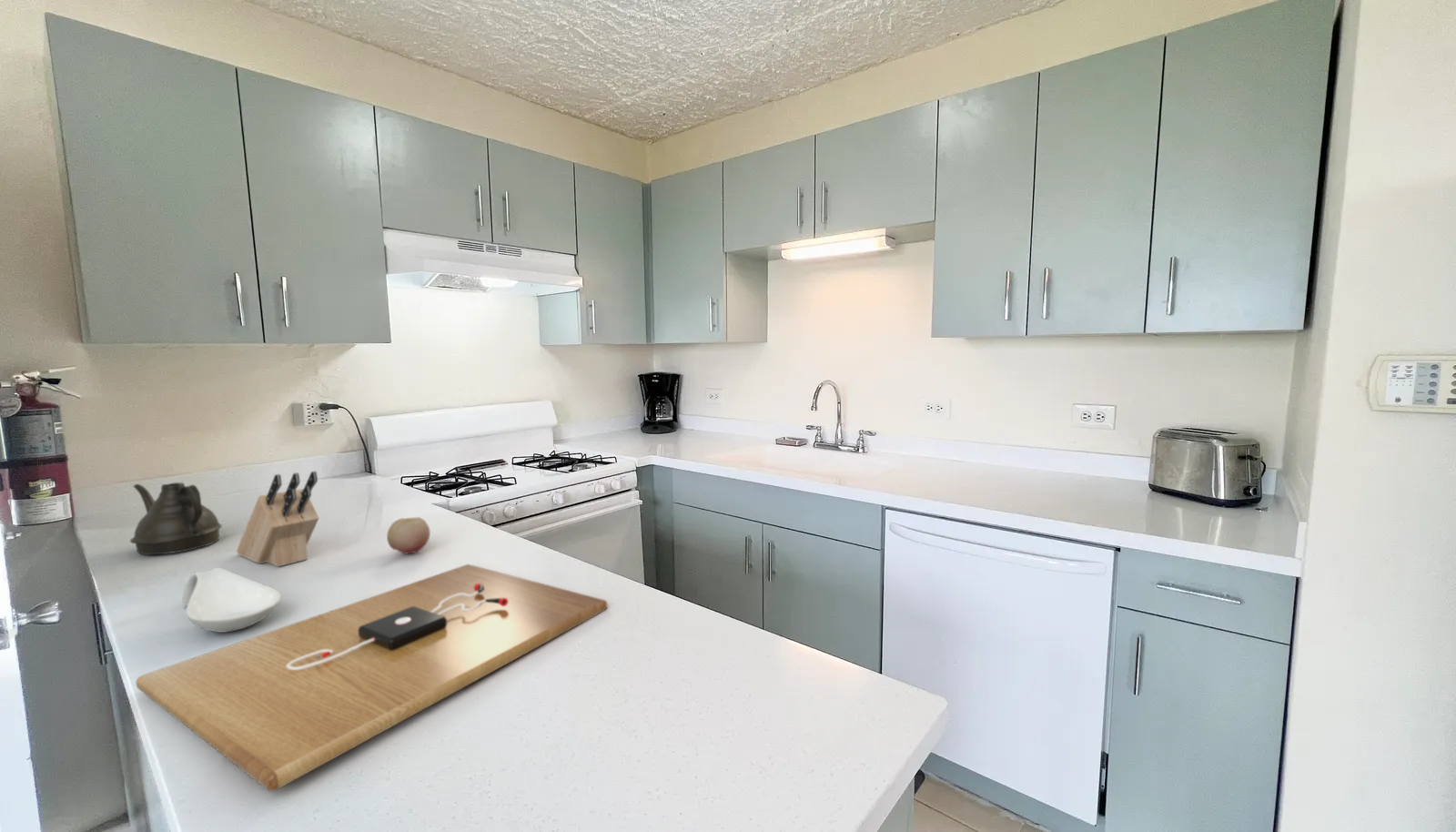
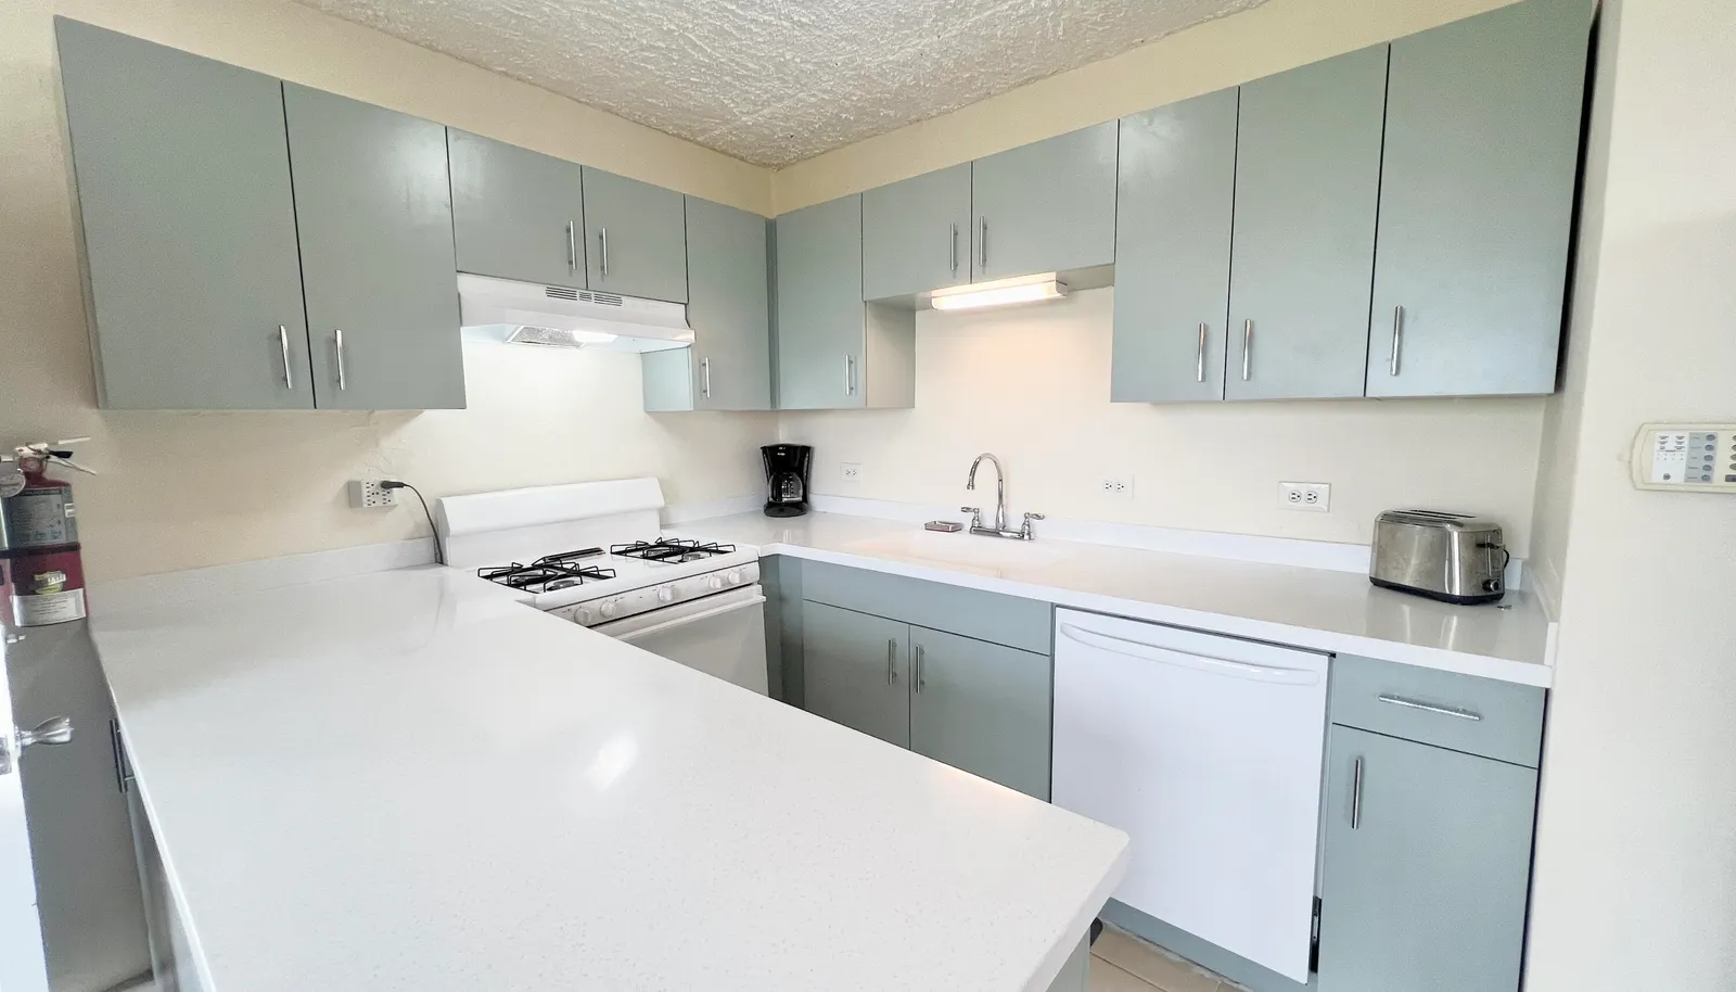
- knife block [236,471,320,567]
- cutting board [136,563,608,792]
- fruit [386,516,431,554]
- teapot [129,482,223,555]
- spoon rest [181,566,282,634]
